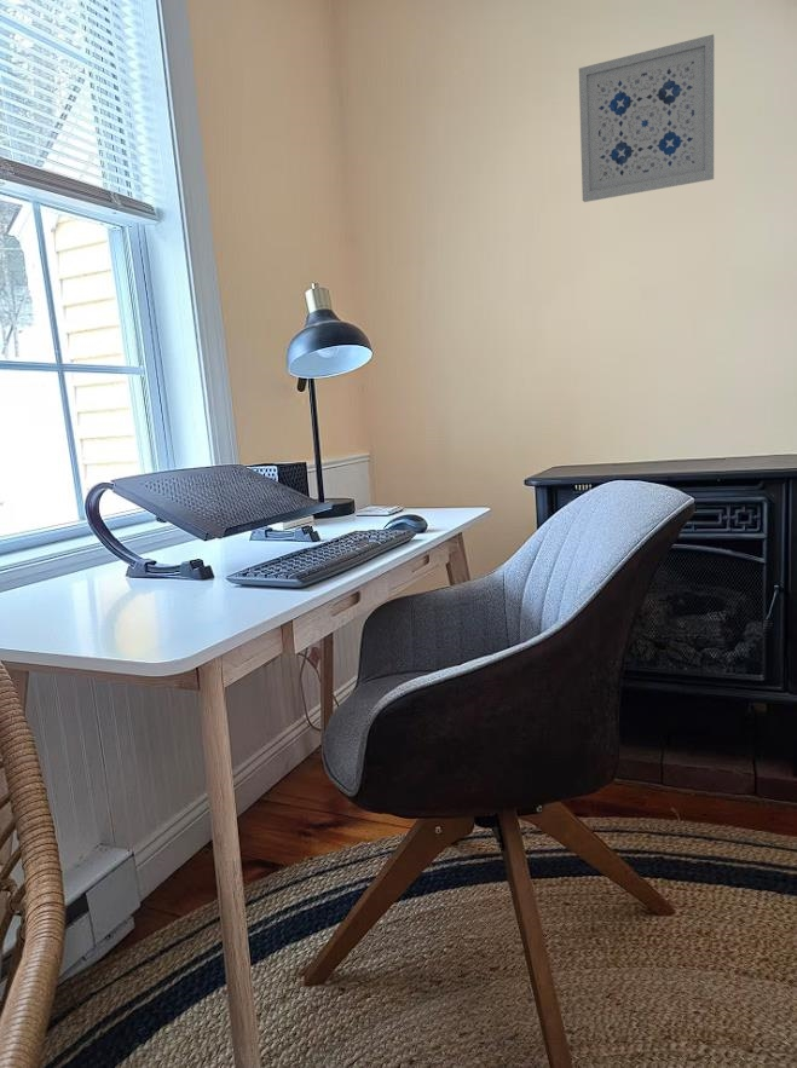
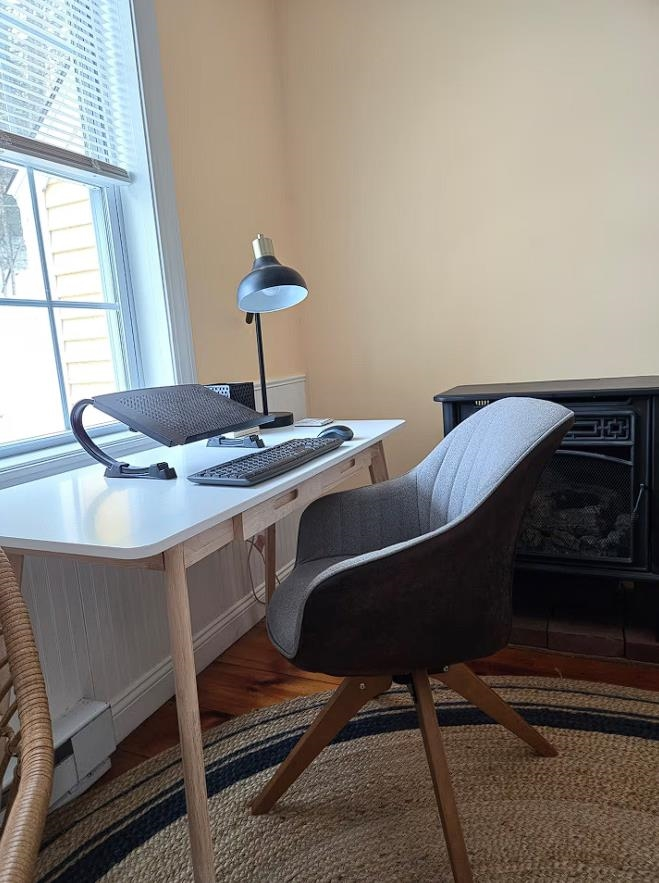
- wall art [578,33,715,203]
